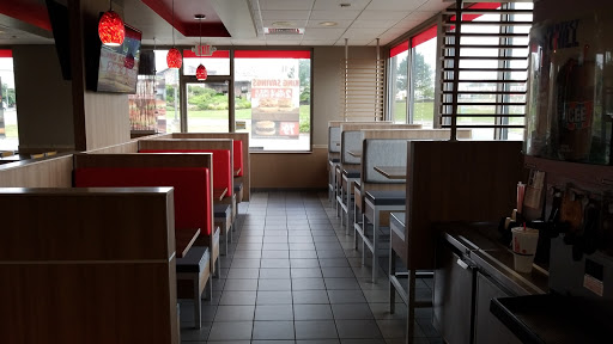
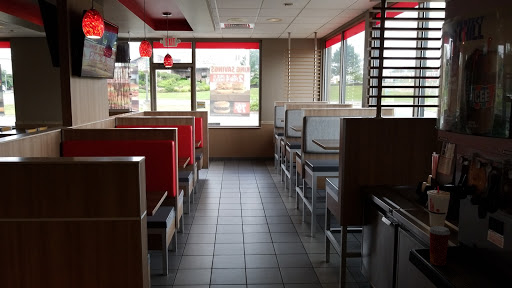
+ paper cup [428,225,451,267]
